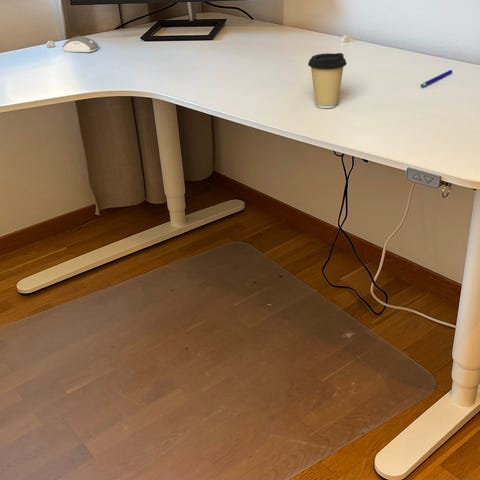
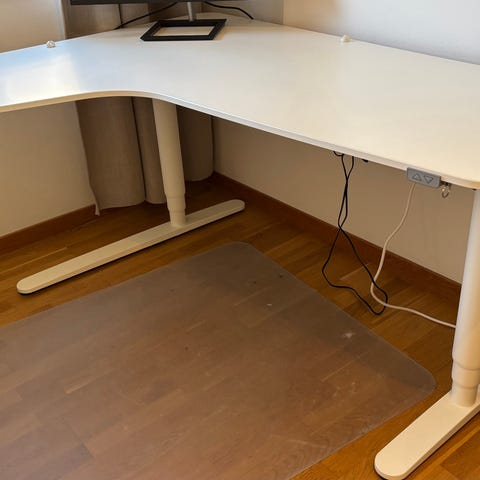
- pen [420,69,453,88]
- computer mouse [62,35,99,53]
- coffee cup [307,52,348,109]
